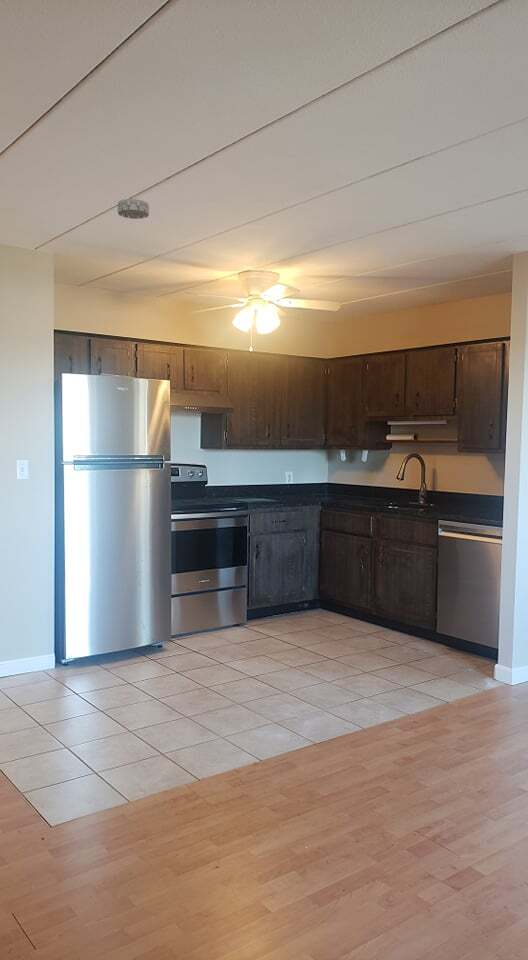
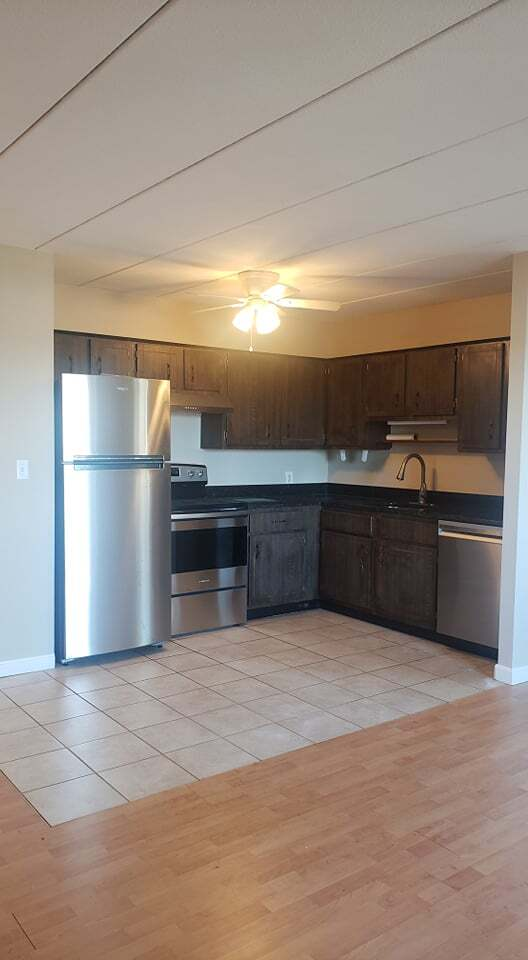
- smoke detector [117,198,150,220]
